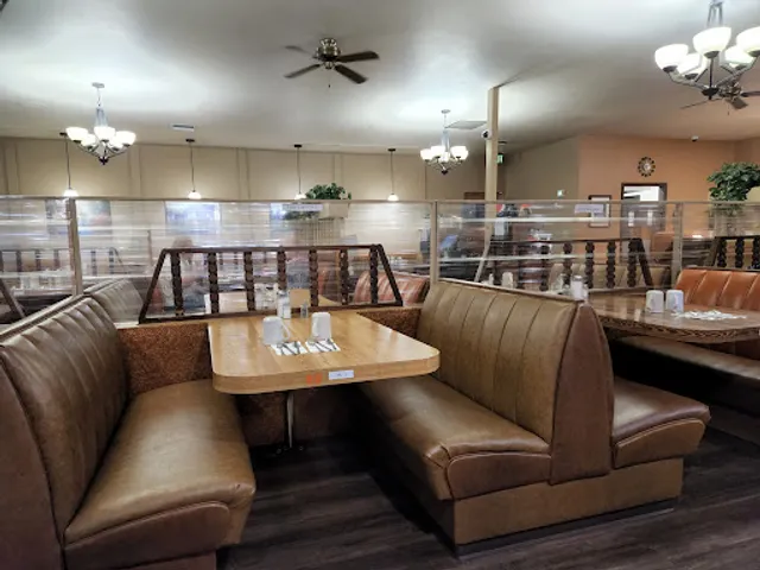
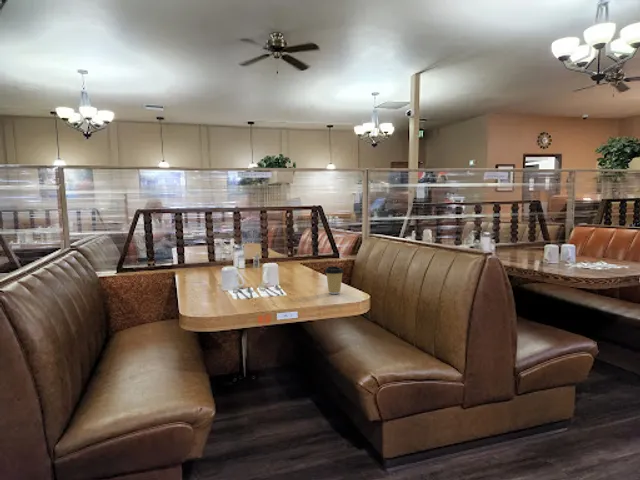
+ coffee cup [324,266,345,295]
